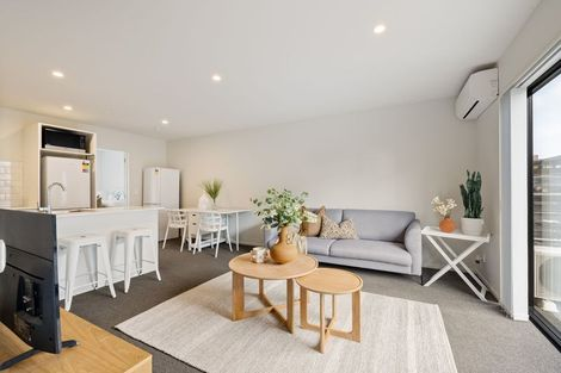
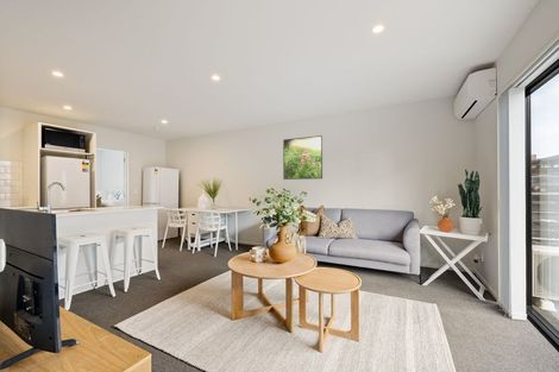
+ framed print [282,134,324,181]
